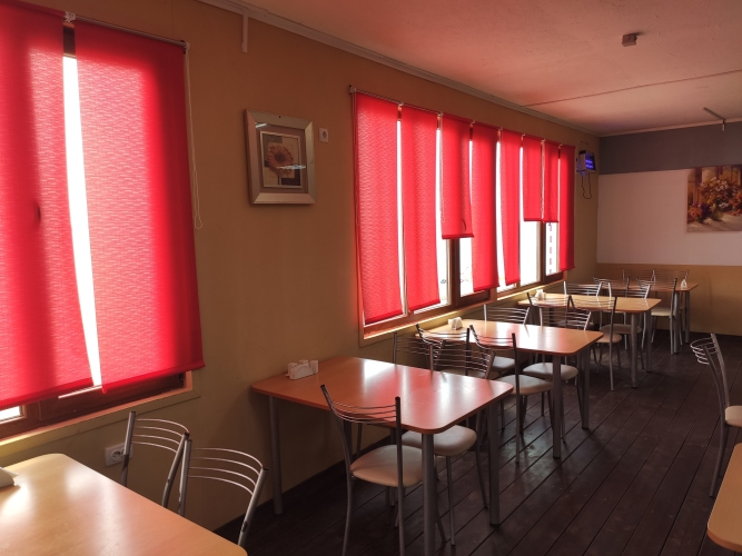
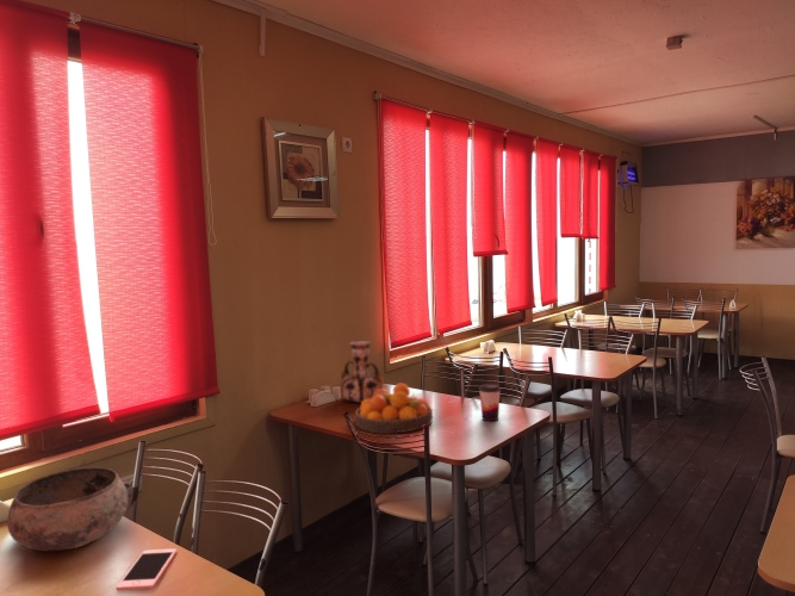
+ bowl [6,466,130,553]
+ cell phone [116,547,178,591]
+ fruit bowl [354,383,434,435]
+ coffee cup [478,383,502,422]
+ vase [339,340,386,404]
